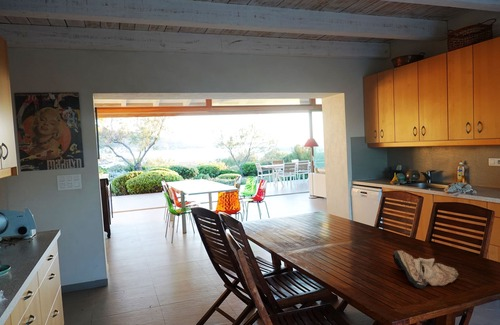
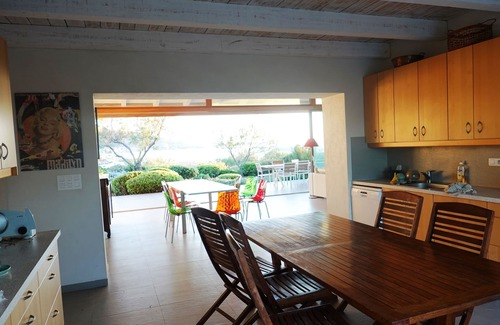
- animal skull [392,249,459,290]
